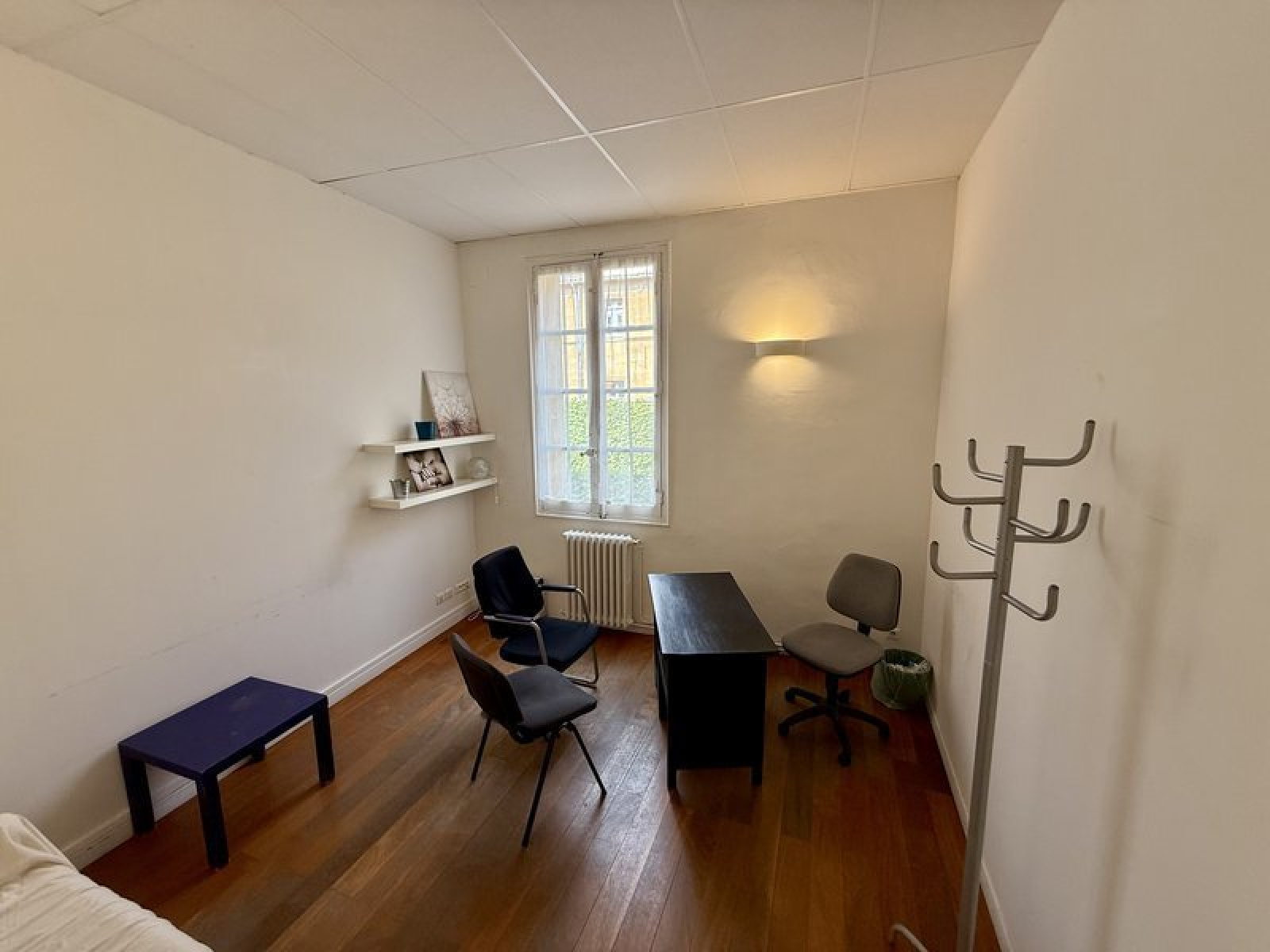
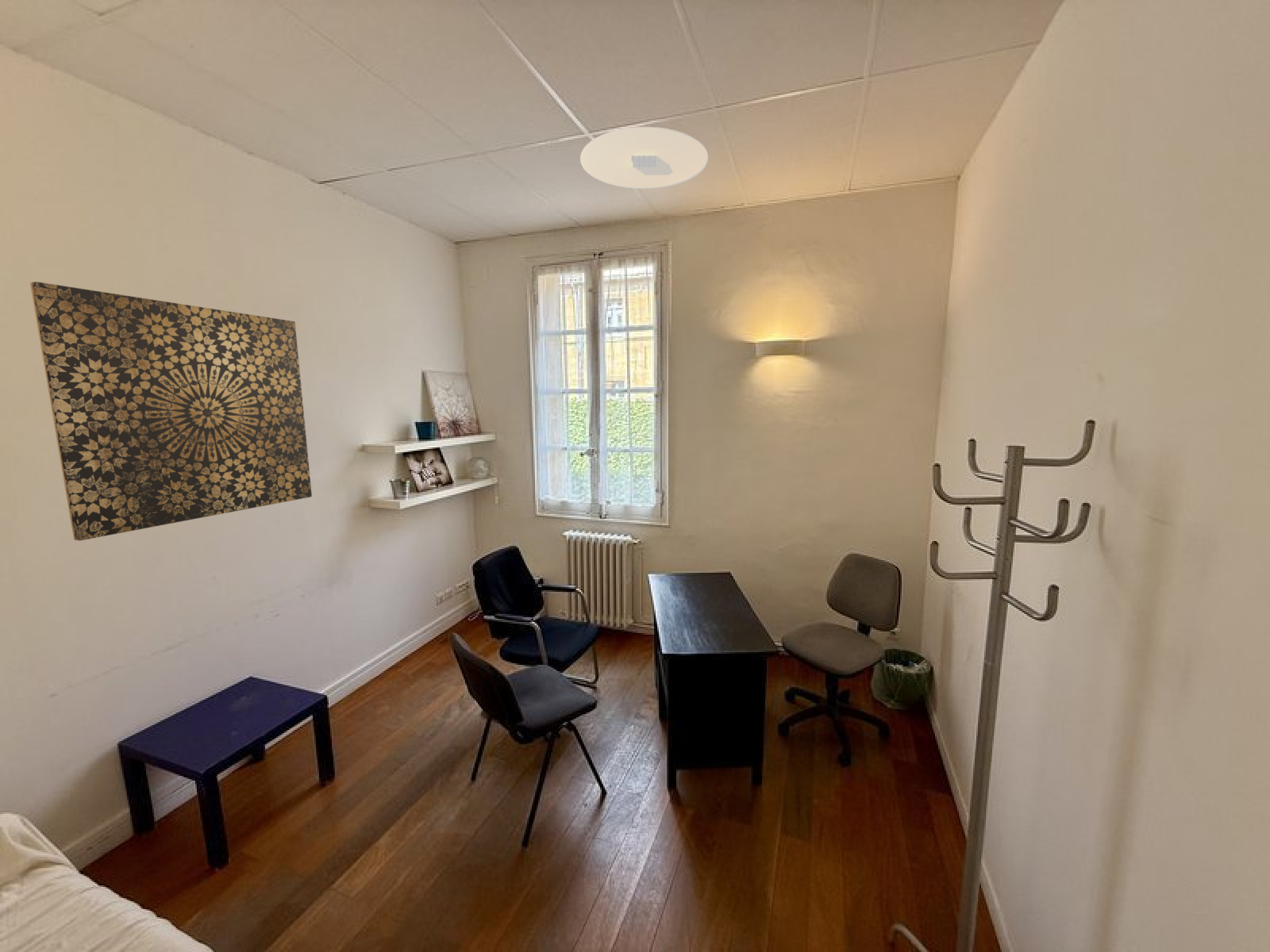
+ wall art [29,281,313,541]
+ ceiling light [579,126,709,190]
